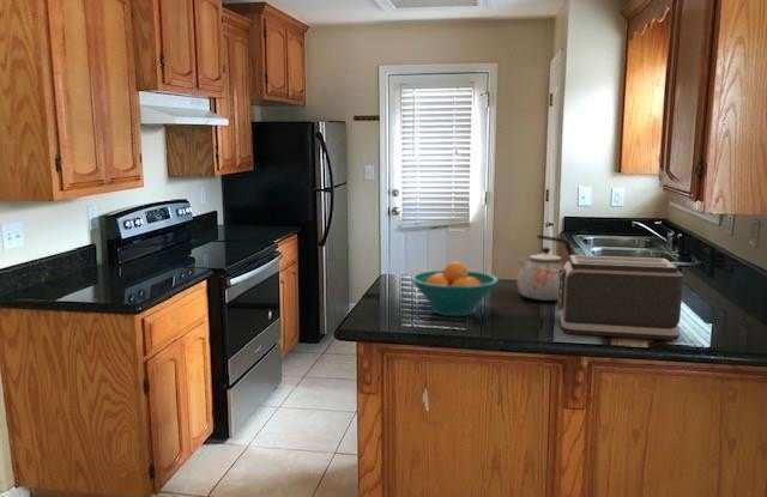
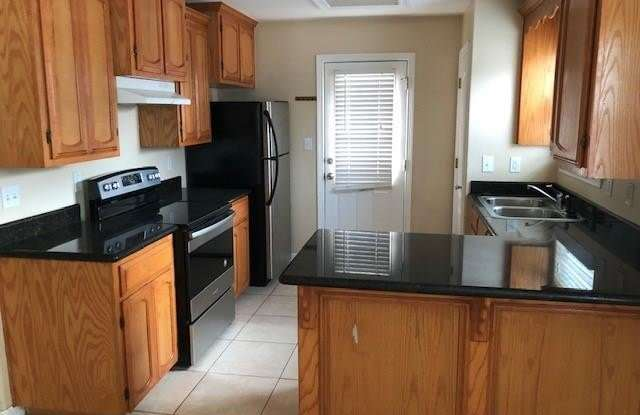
- toaster [554,254,684,341]
- fruit bowl [409,261,500,317]
- kettle [517,234,574,302]
